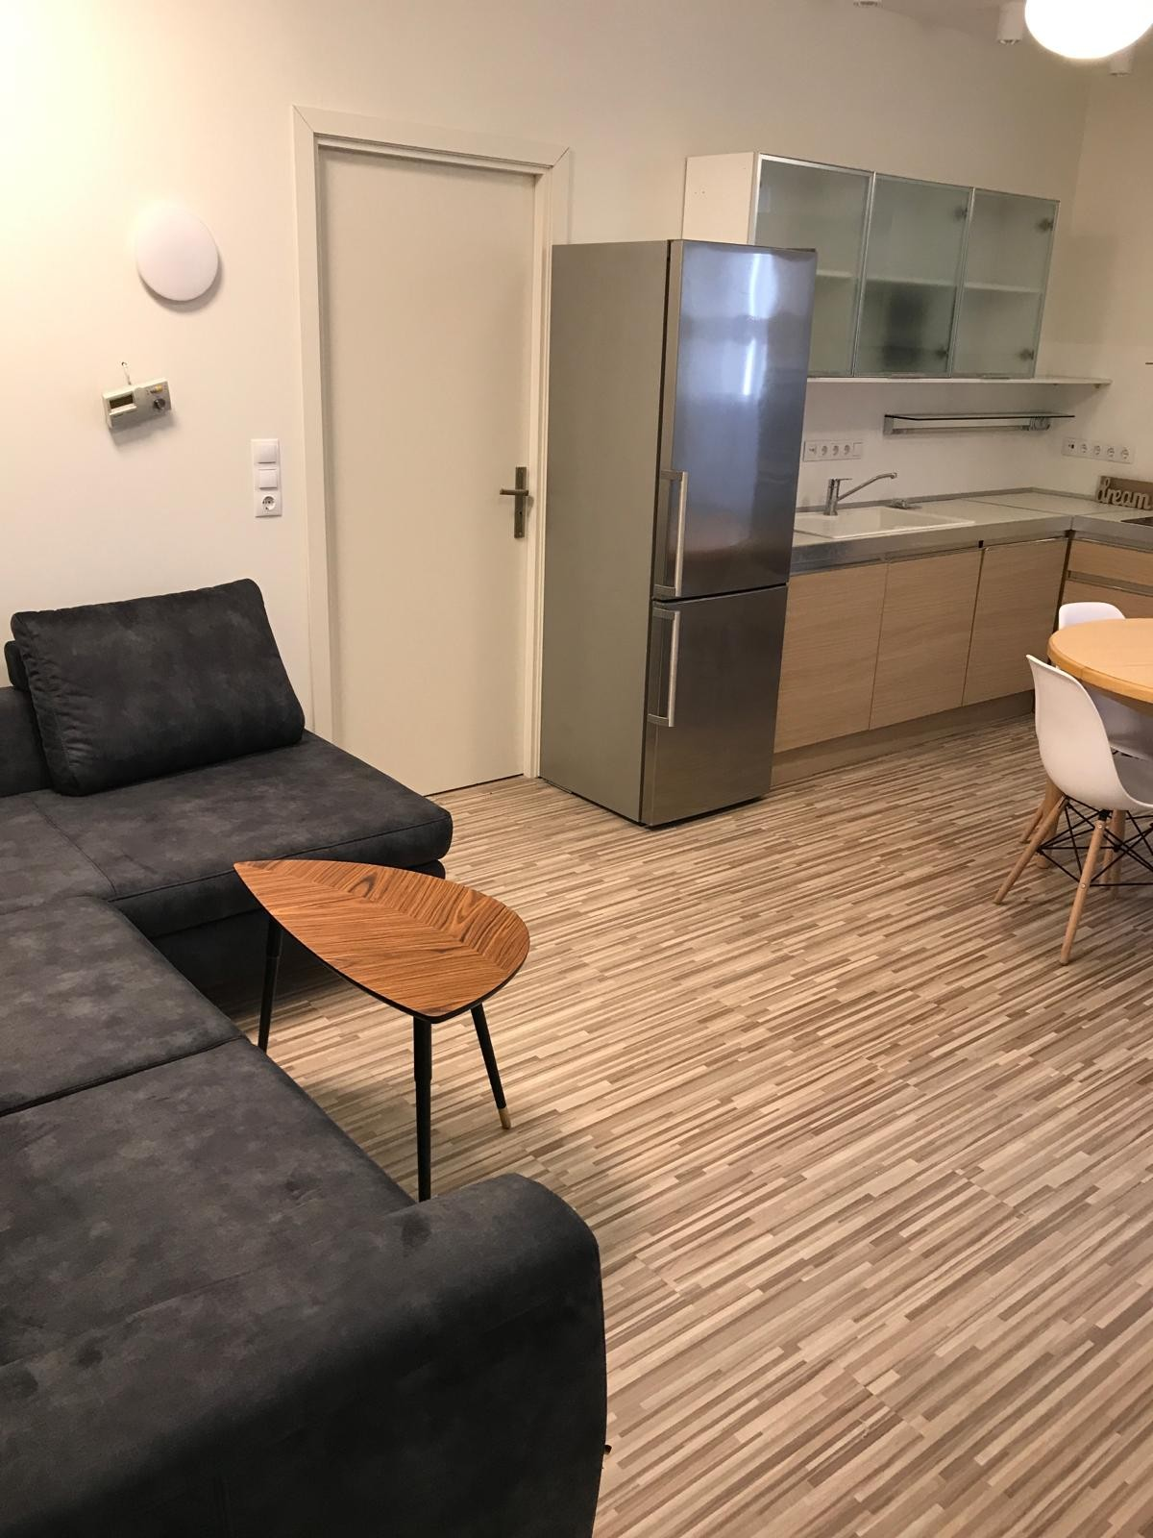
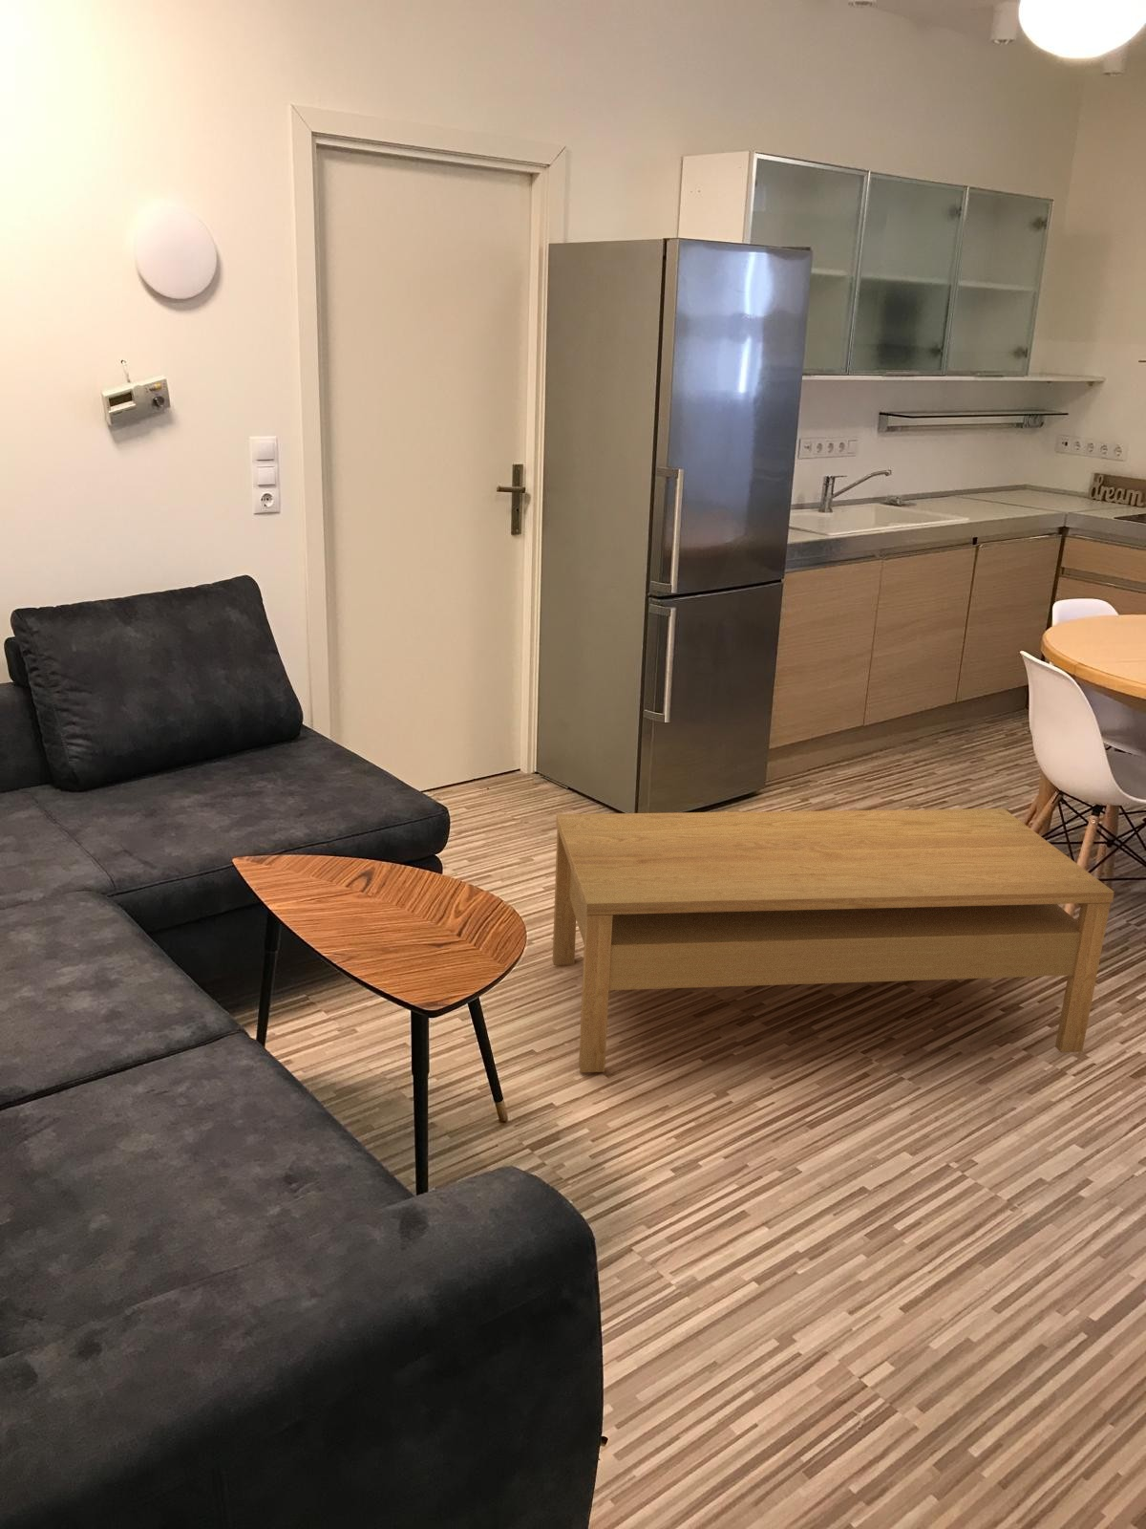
+ coffee table [553,808,1115,1073]
